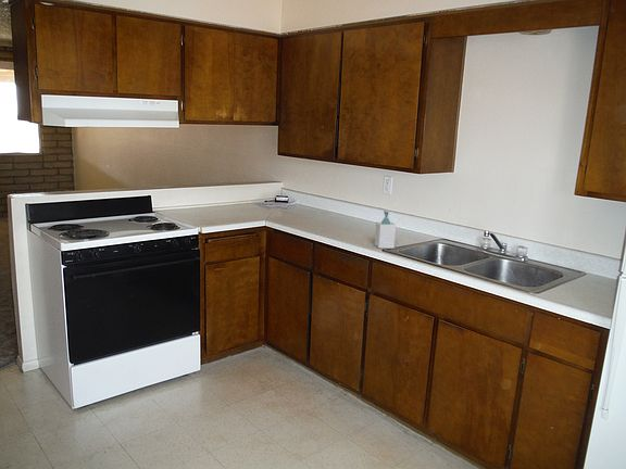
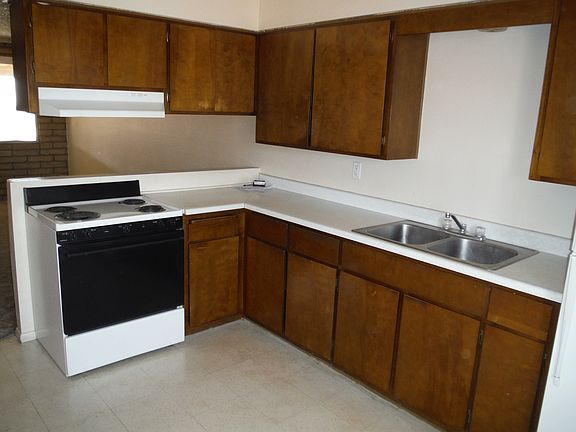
- soap bottle [374,210,397,250]
